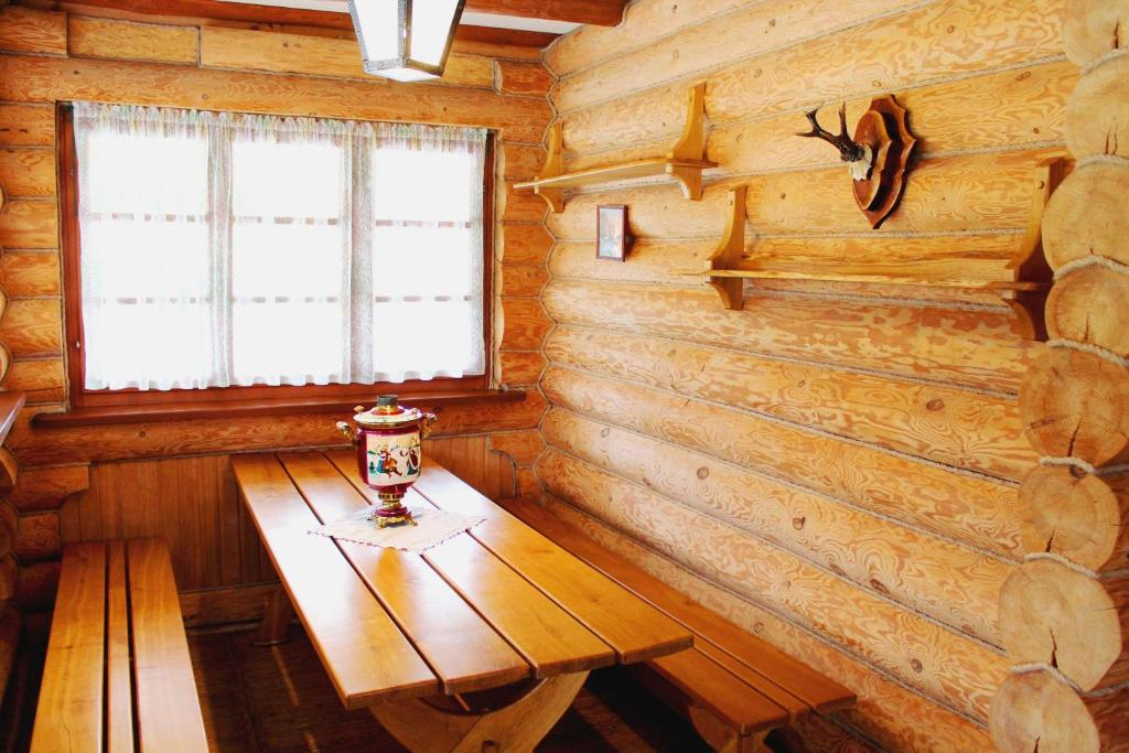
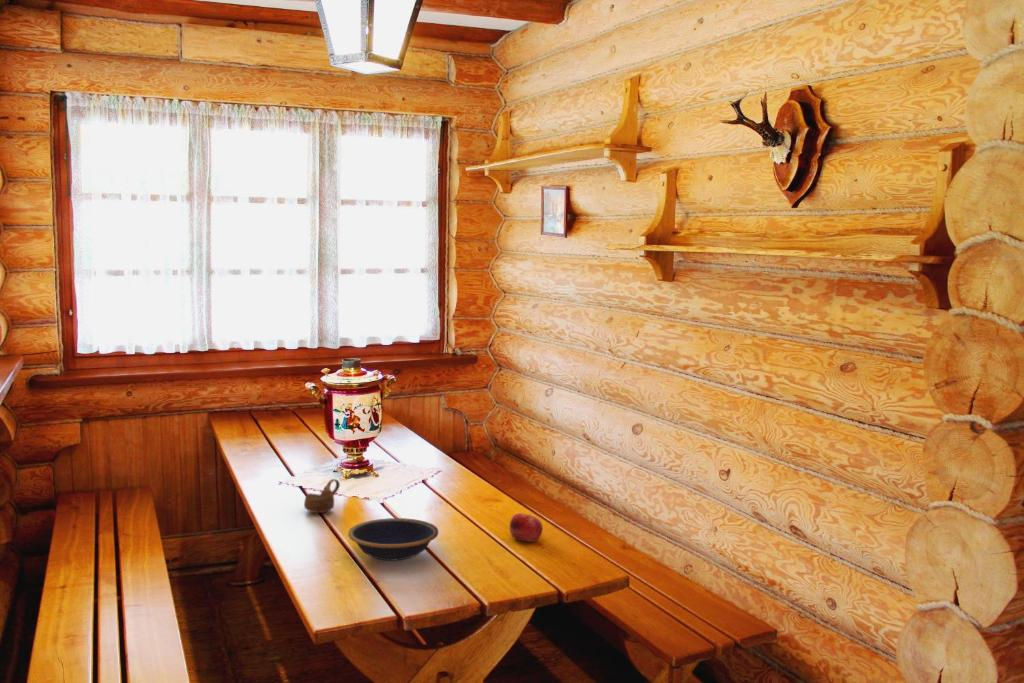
+ fruit [509,512,544,543]
+ cup [303,478,341,514]
+ bowl [347,517,439,562]
